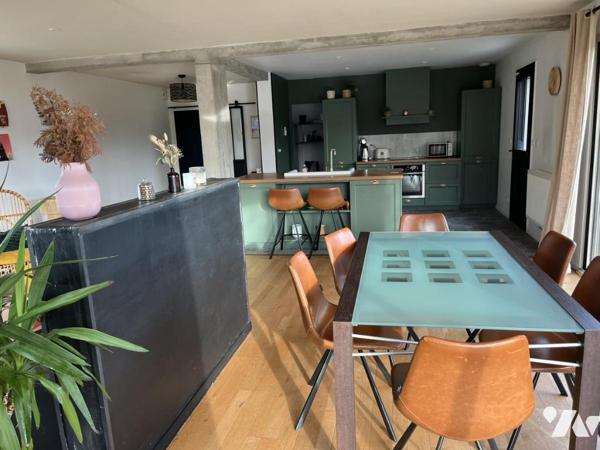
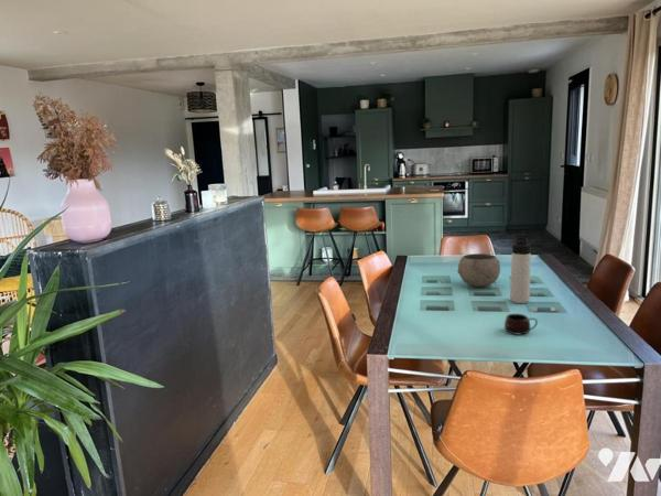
+ bowl [456,252,501,288]
+ mug [503,313,539,335]
+ thermos bottle [509,237,532,304]
